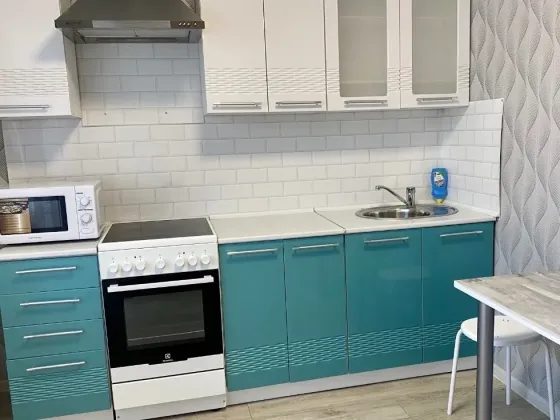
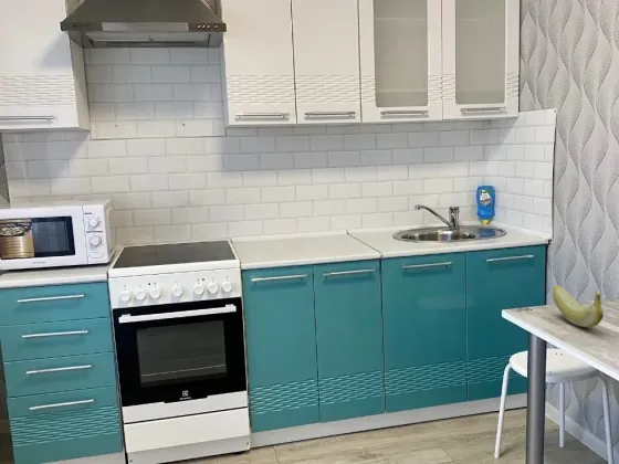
+ banana [552,284,605,328]
